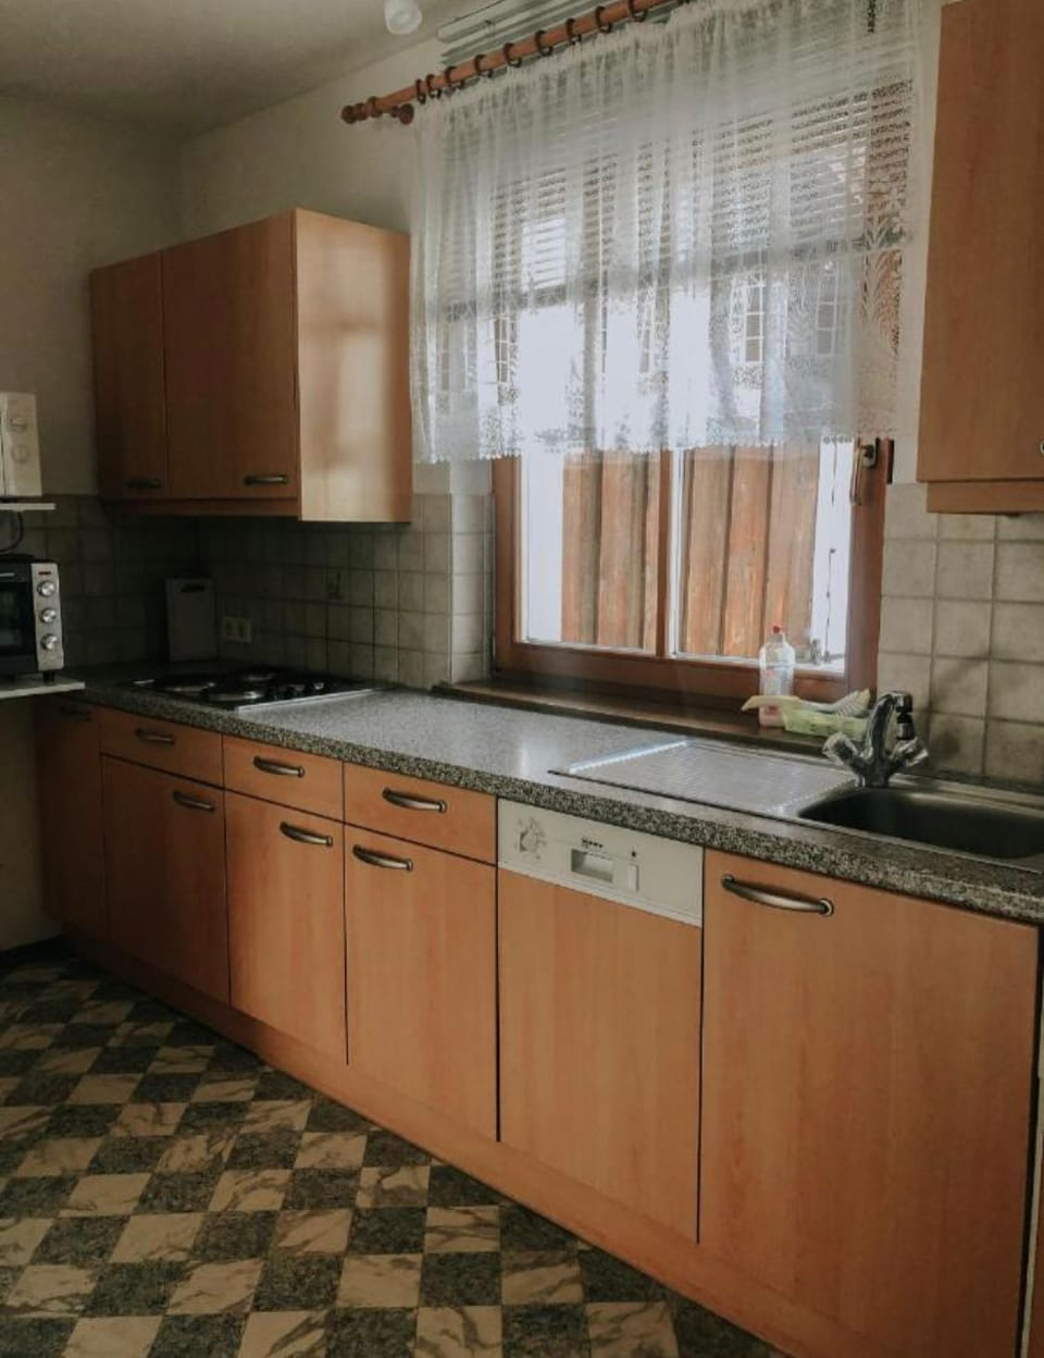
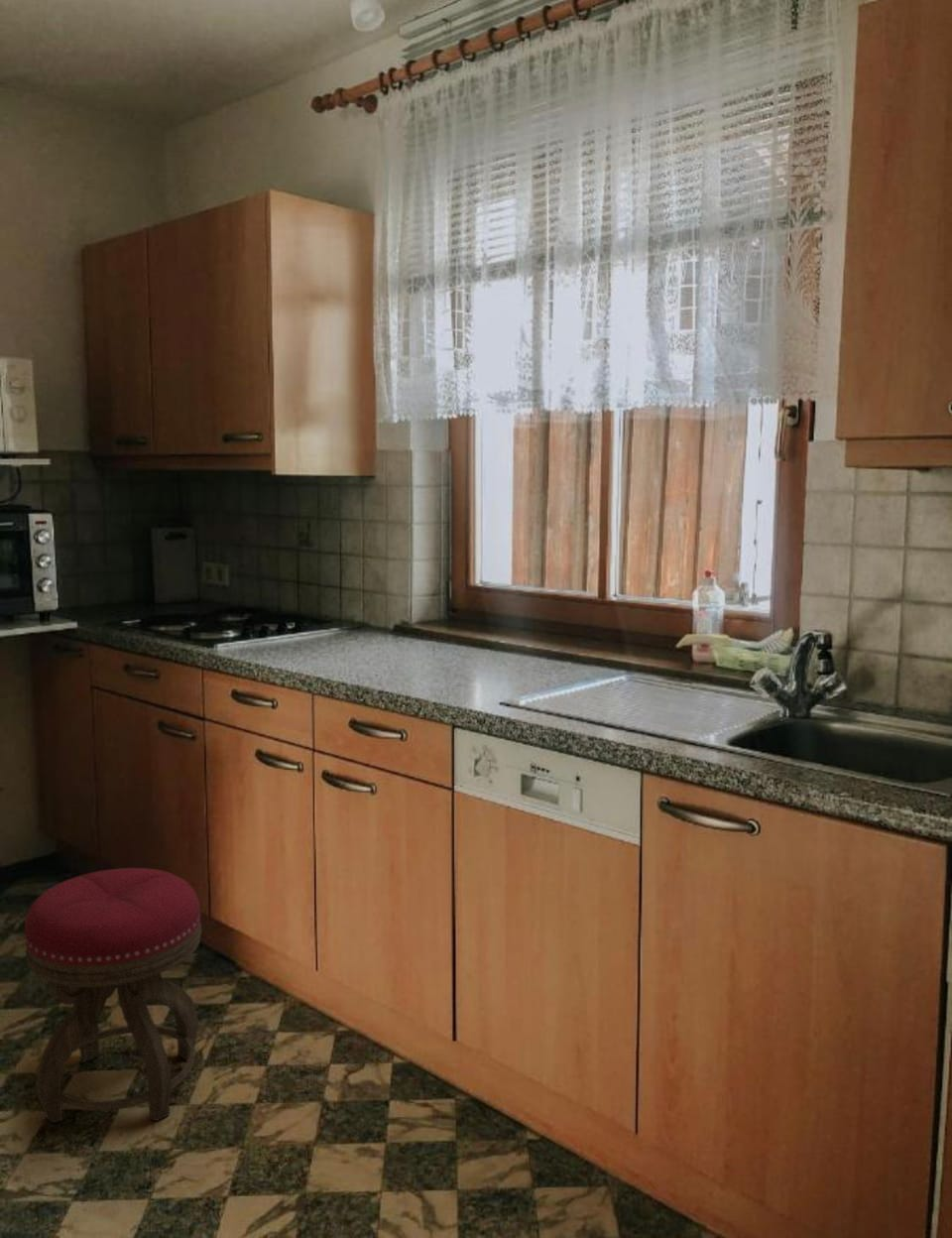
+ stool [24,867,202,1124]
